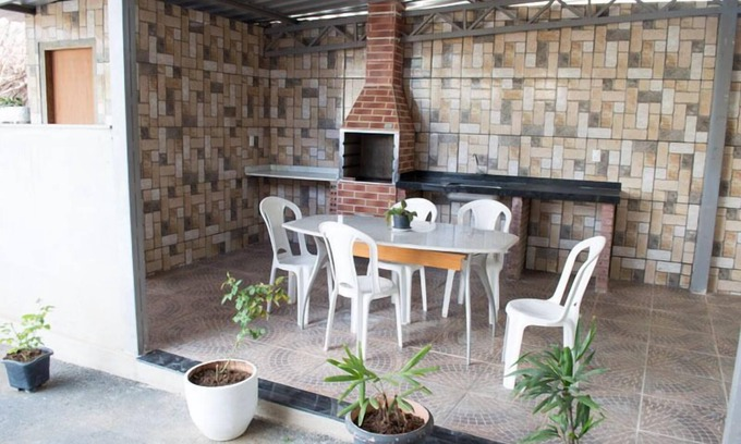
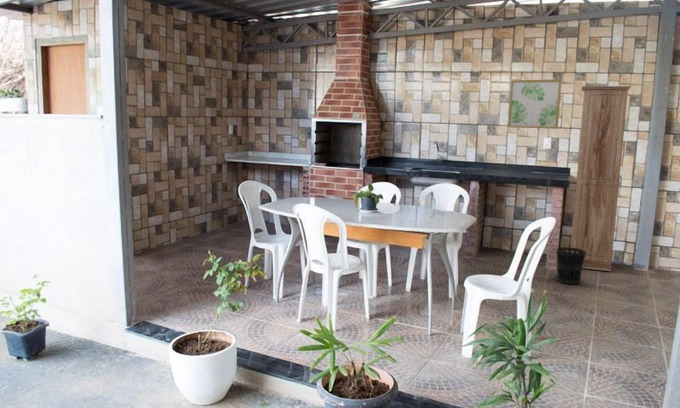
+ wastebasket [555,246,586,285]
+ cabinet [570,85,632,272]
+ wall art [507,79,563,130]
